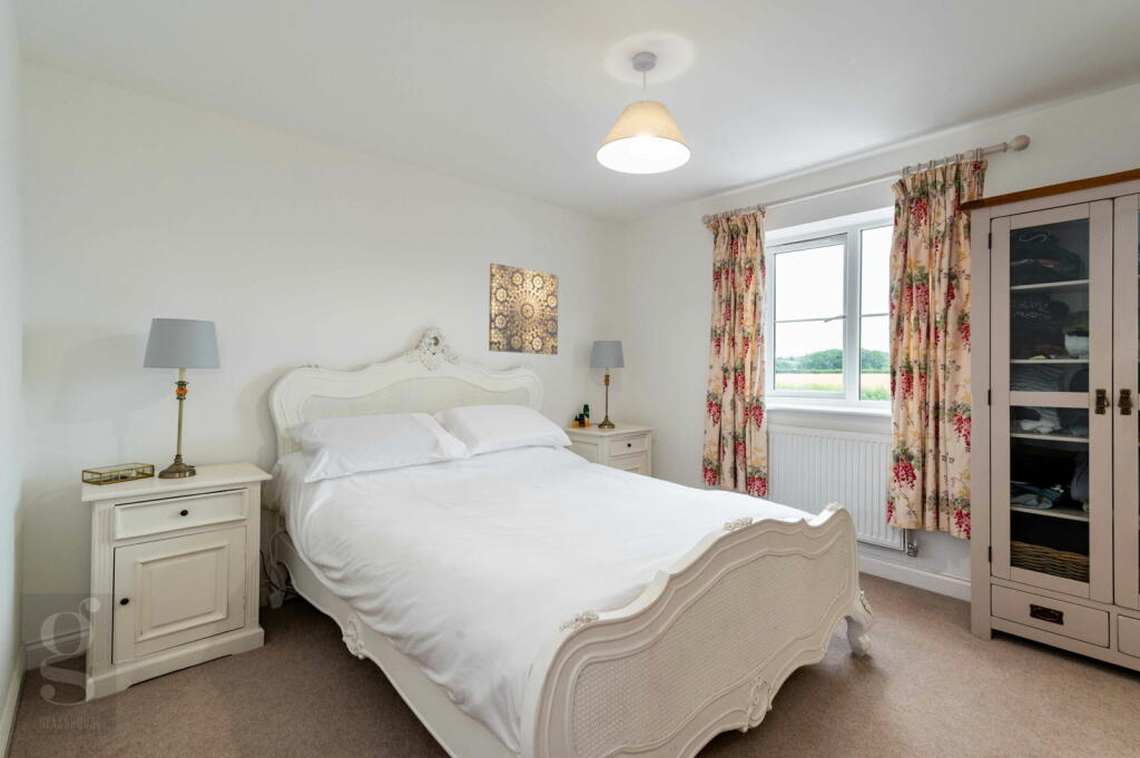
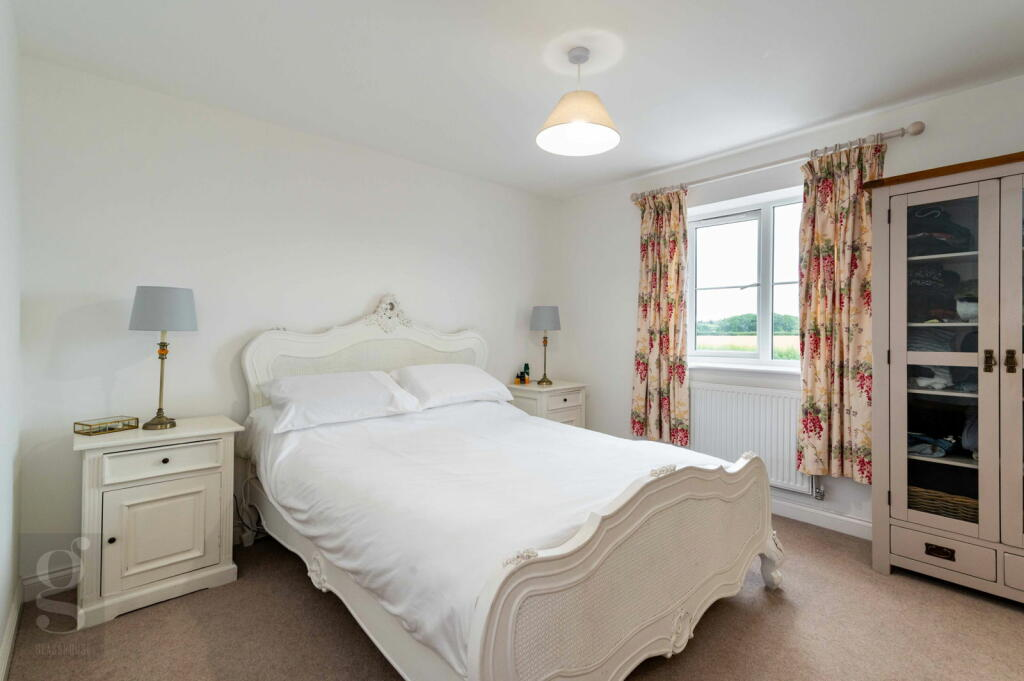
- wall art [488,262,559,356]
